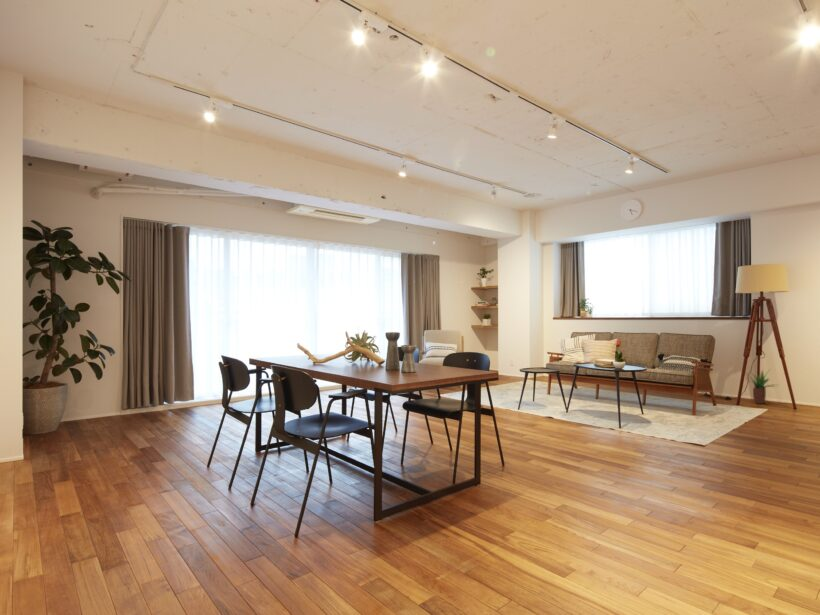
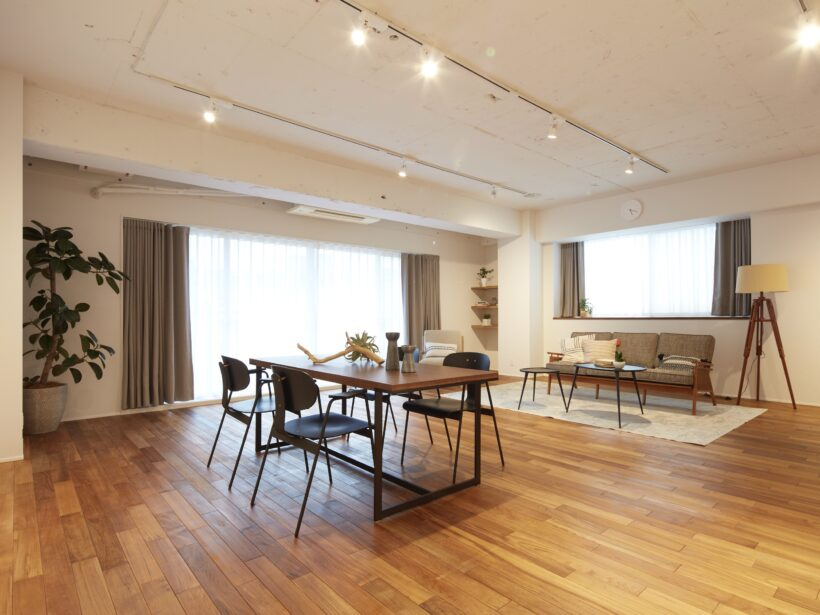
- potted plant [744,369,780,405]
